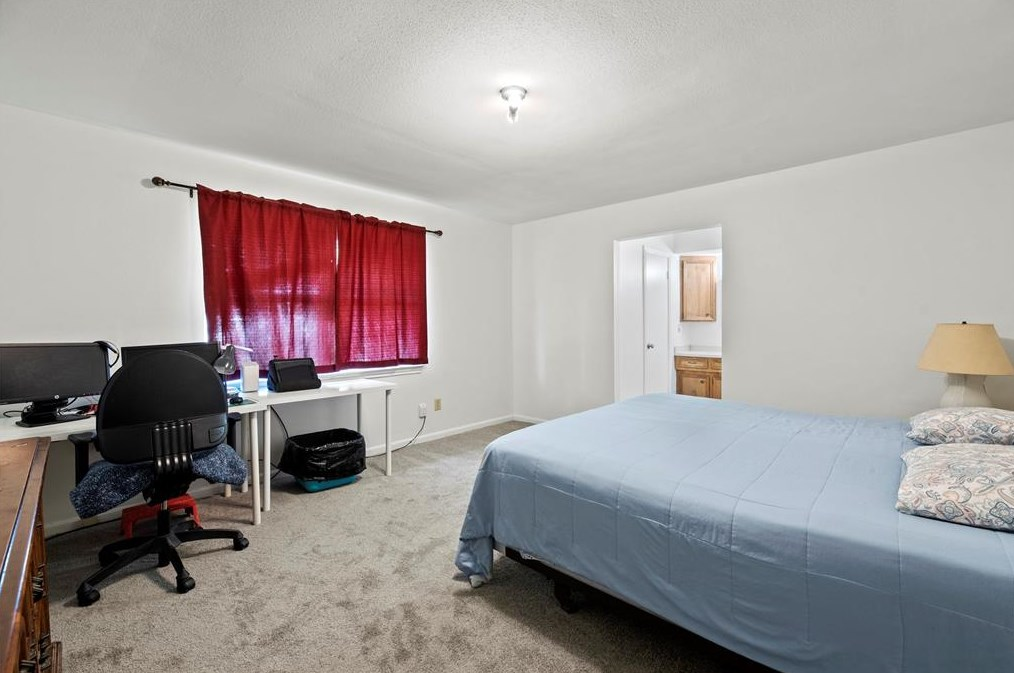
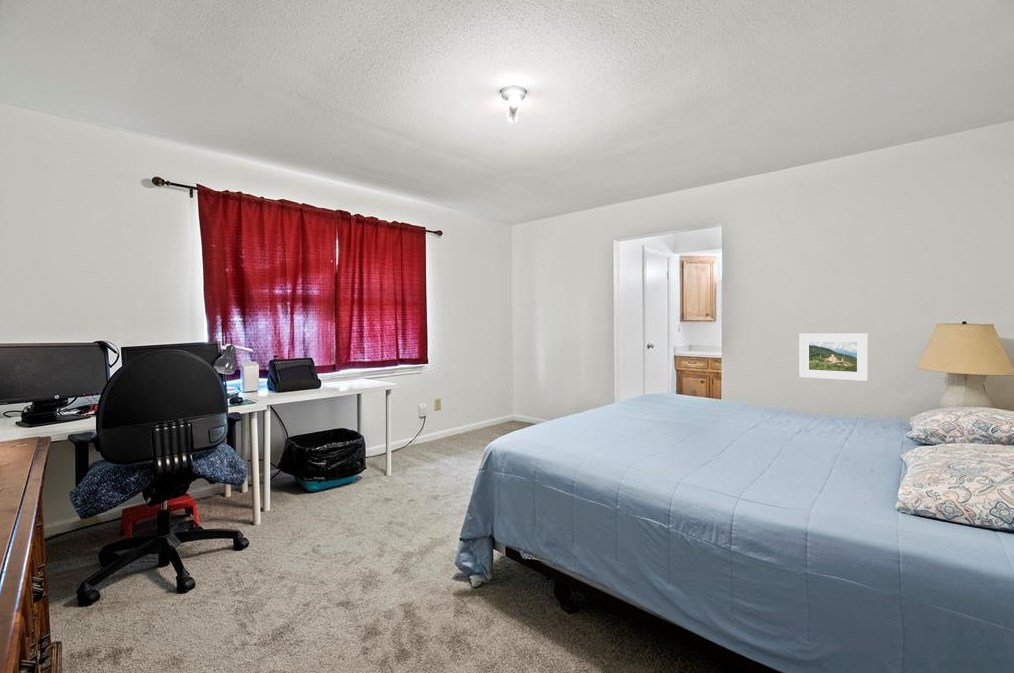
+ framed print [799,332,869,382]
